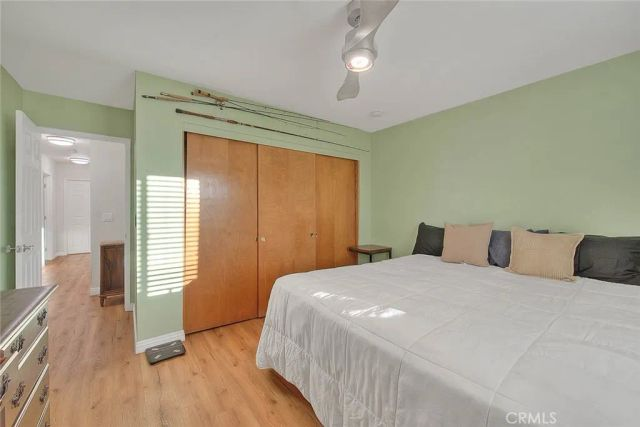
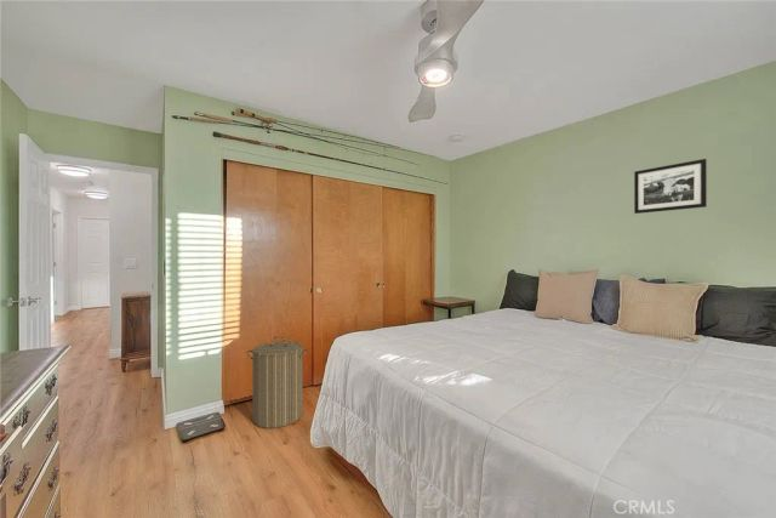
+ picture frame [633,158,708,215]
+ laundry hamper [246,335,309,429]
